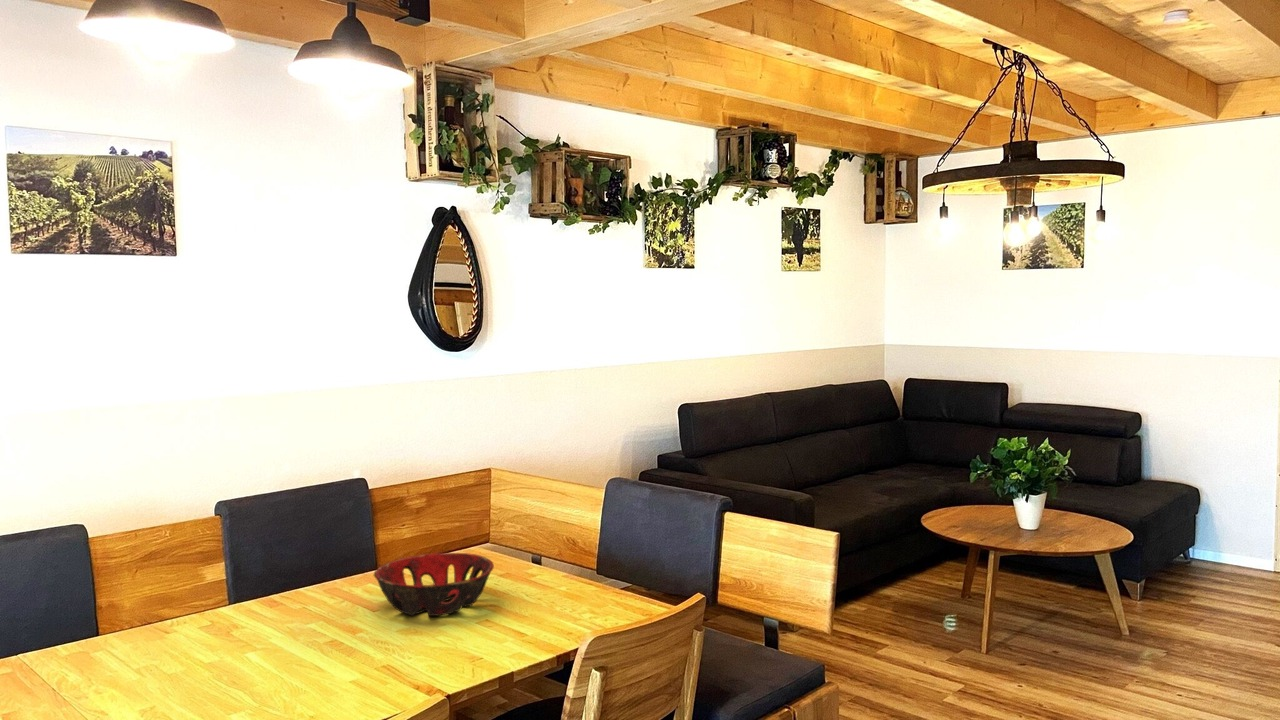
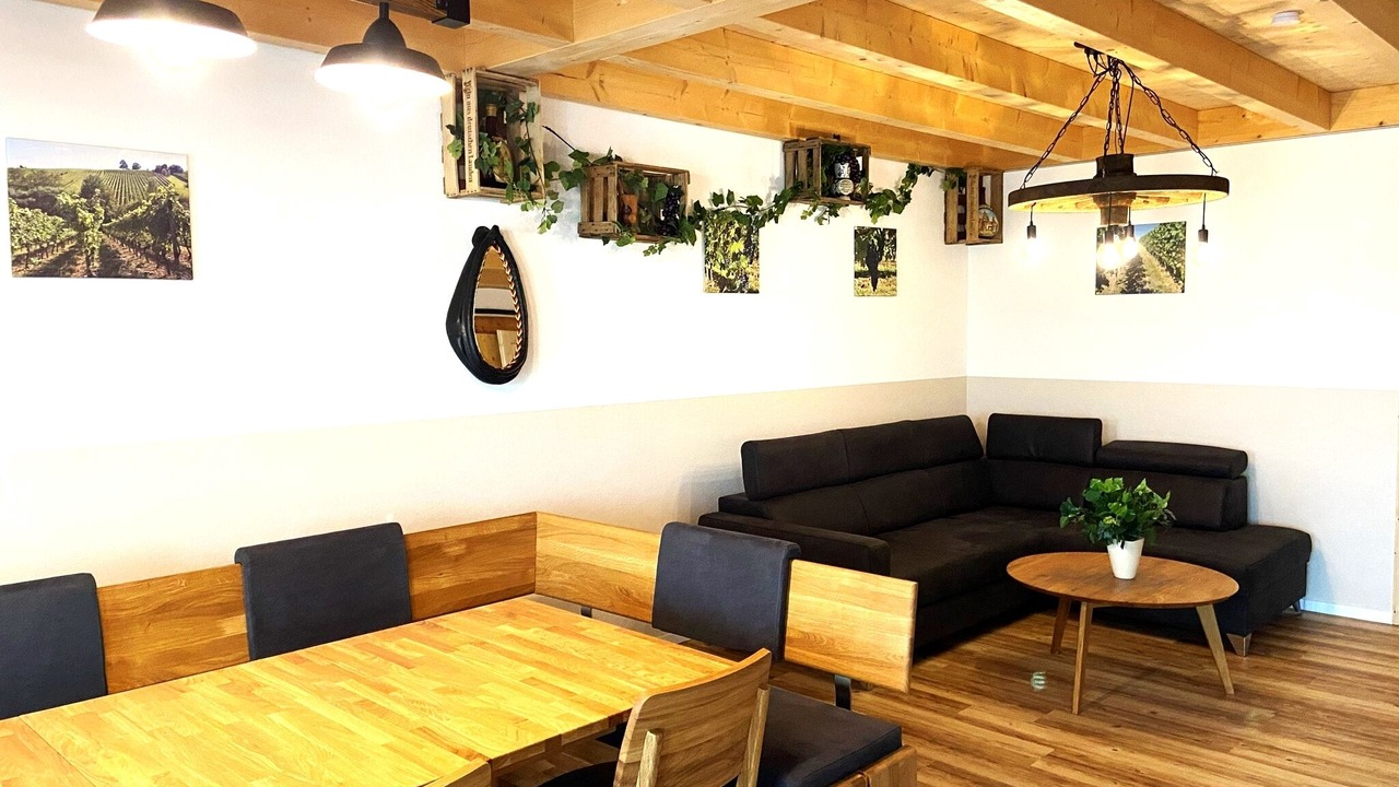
- decorative bowl [373,552,495,617]
